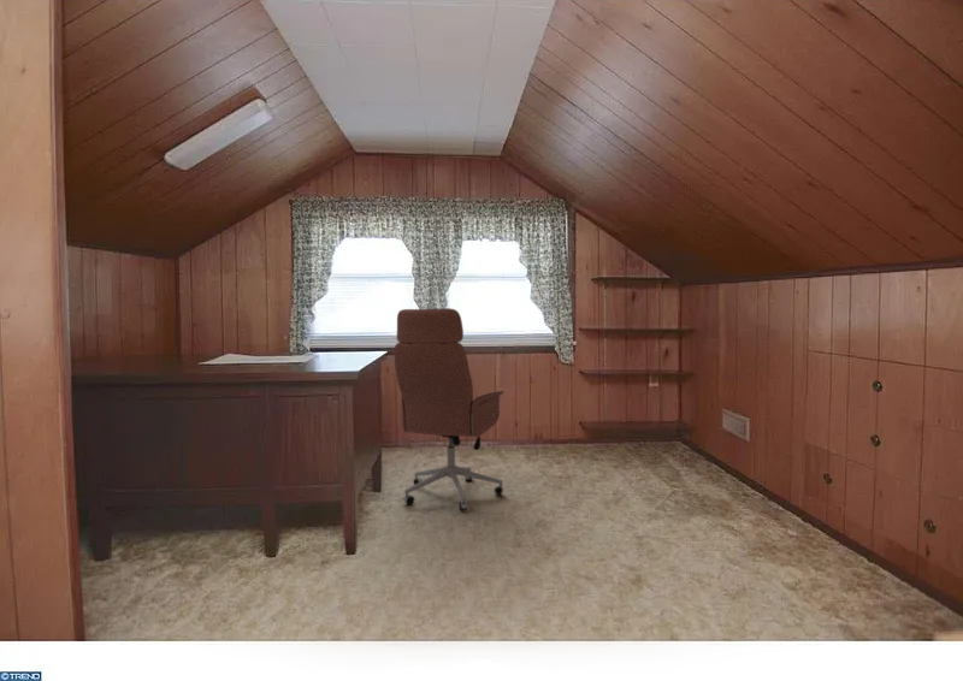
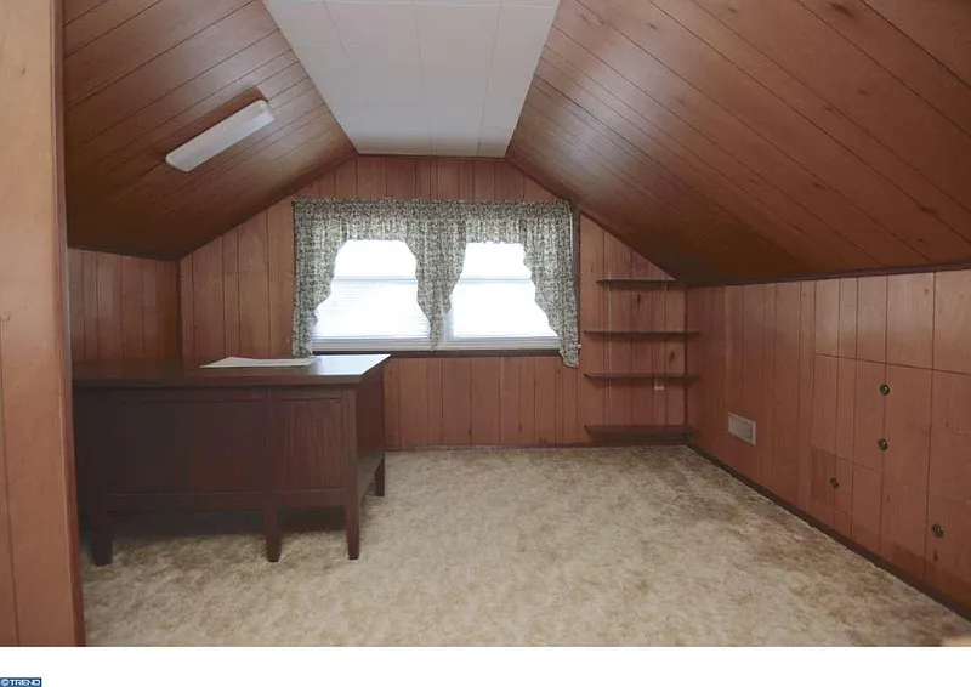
- office chair [394,307,504,511]
